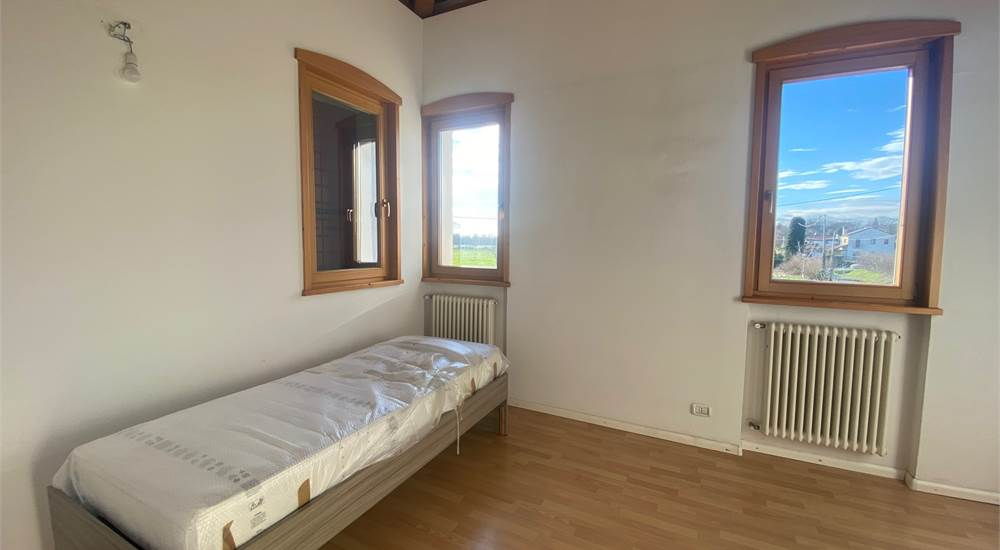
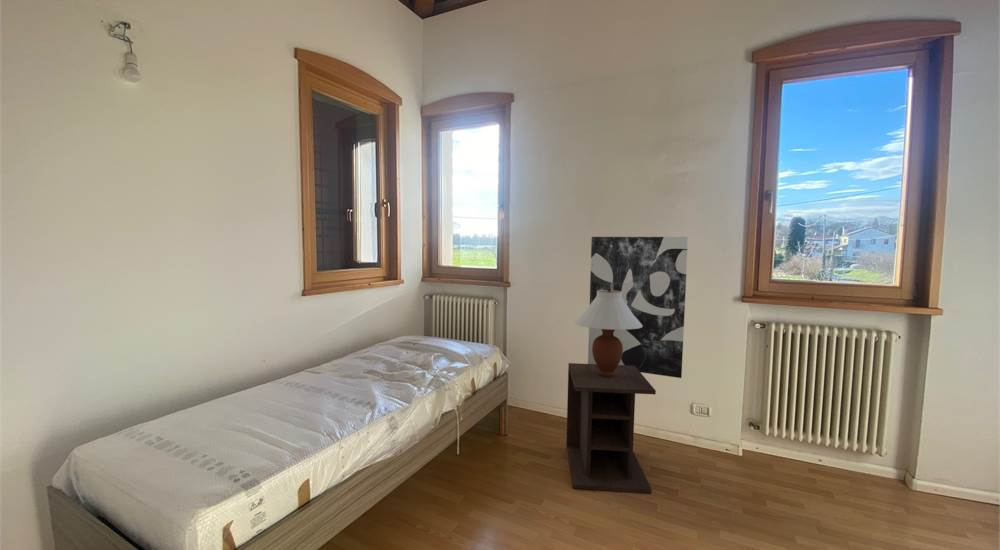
+ wall art [587,236,689,379]
+ table lamp [574,288,643,377]
+ nightstand [565,362,657,494]
